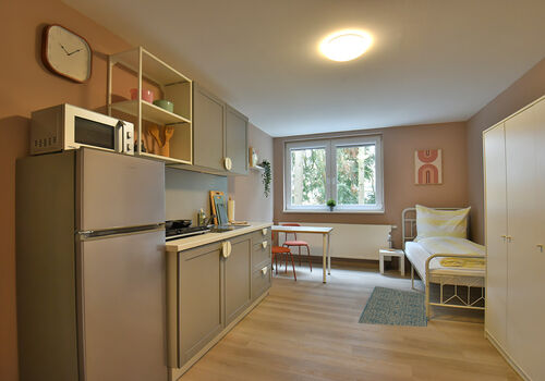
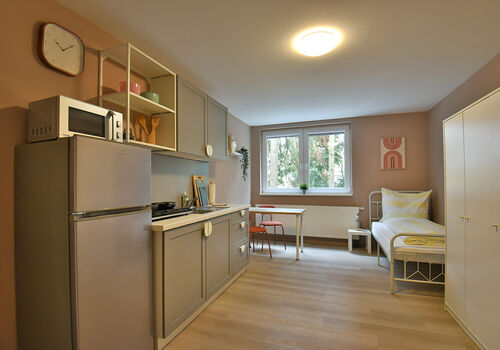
- rug [358,285,429,328]
